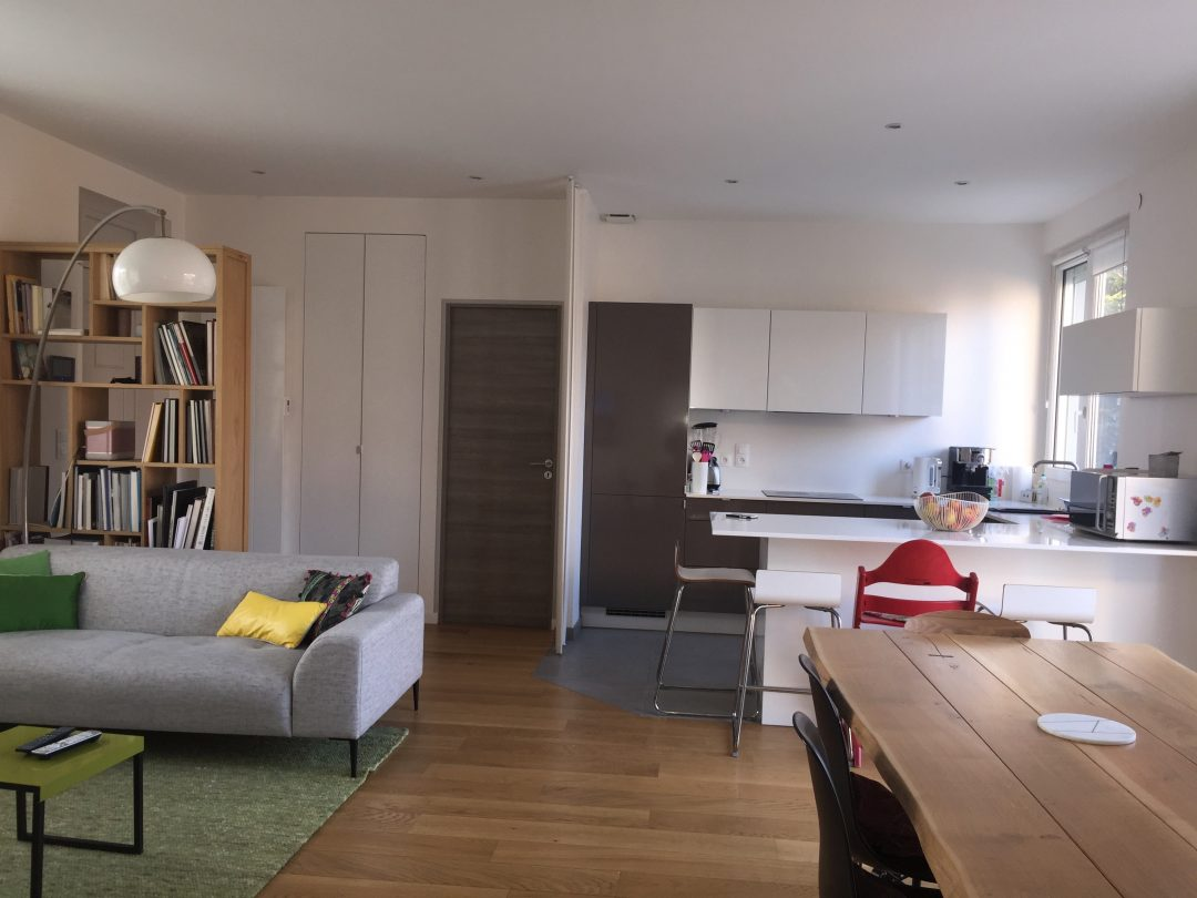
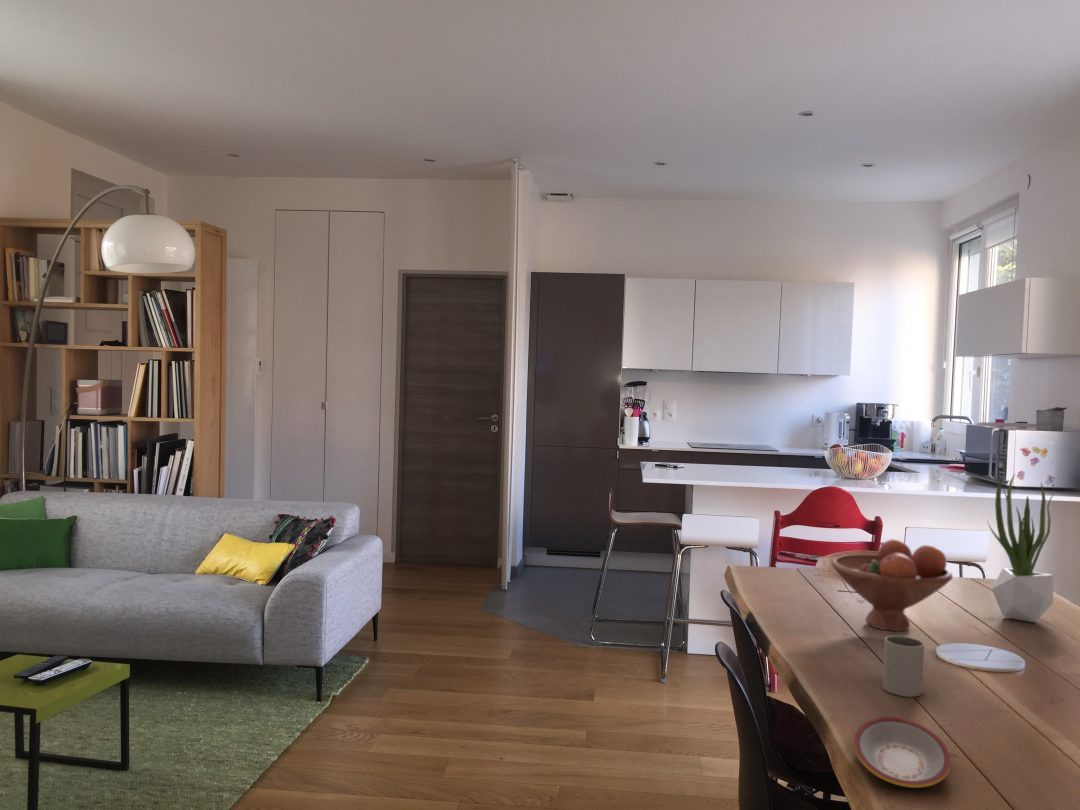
+ potted plant [986,473,1055,624]
+ mug [881,635,925,698]
+ fruit bowl [830,538,954,632]
+ plate [853,716,952,789]
